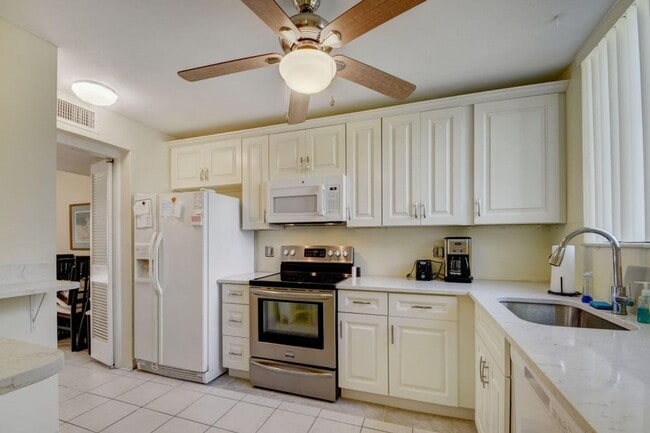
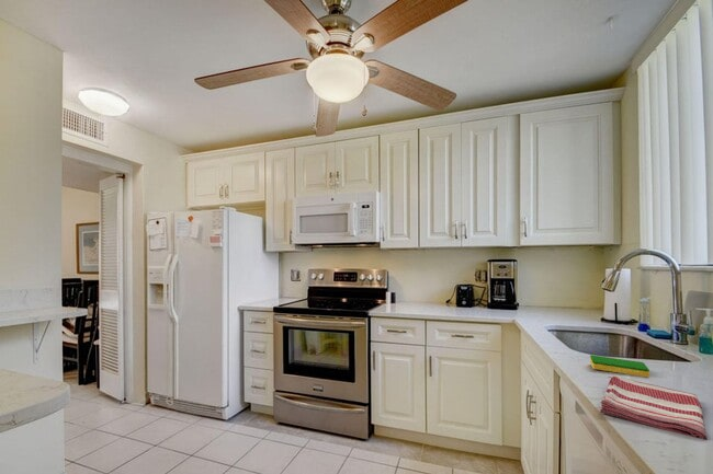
+ dish towel [599,373,709,440]
+ dish sponge [589,354,650,378]
